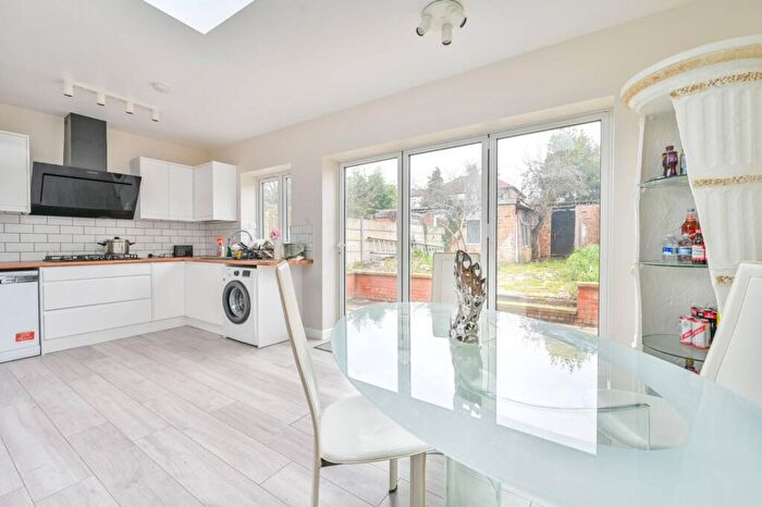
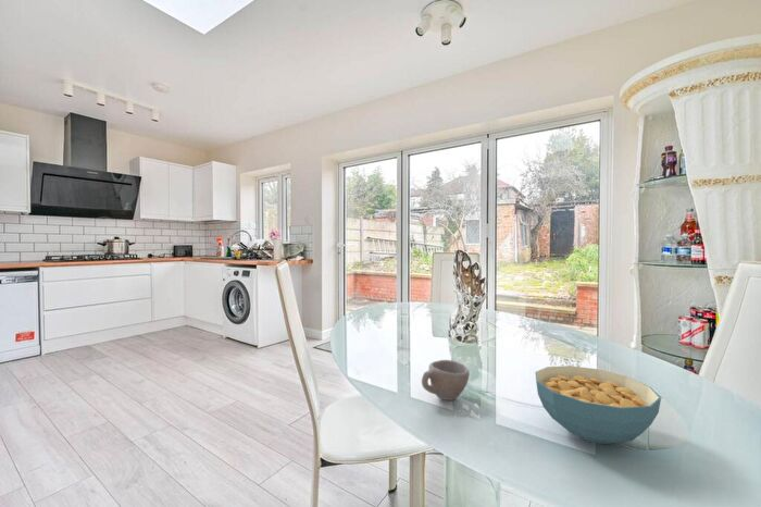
+ cup [421,359,471,401]
+ cereal bowl [534,364,662,445]
